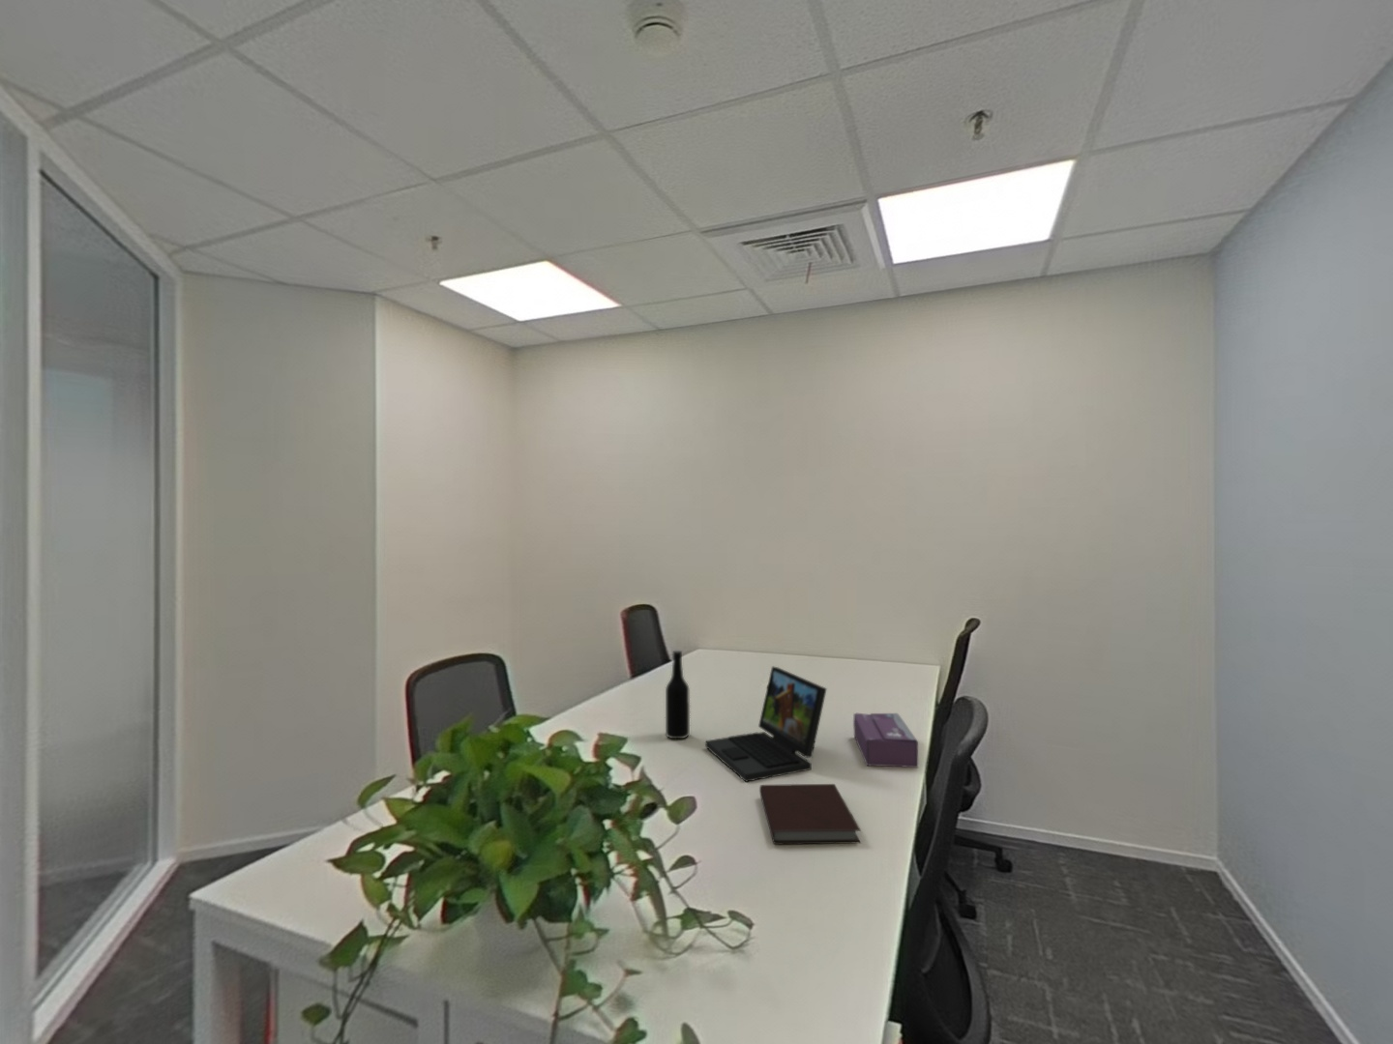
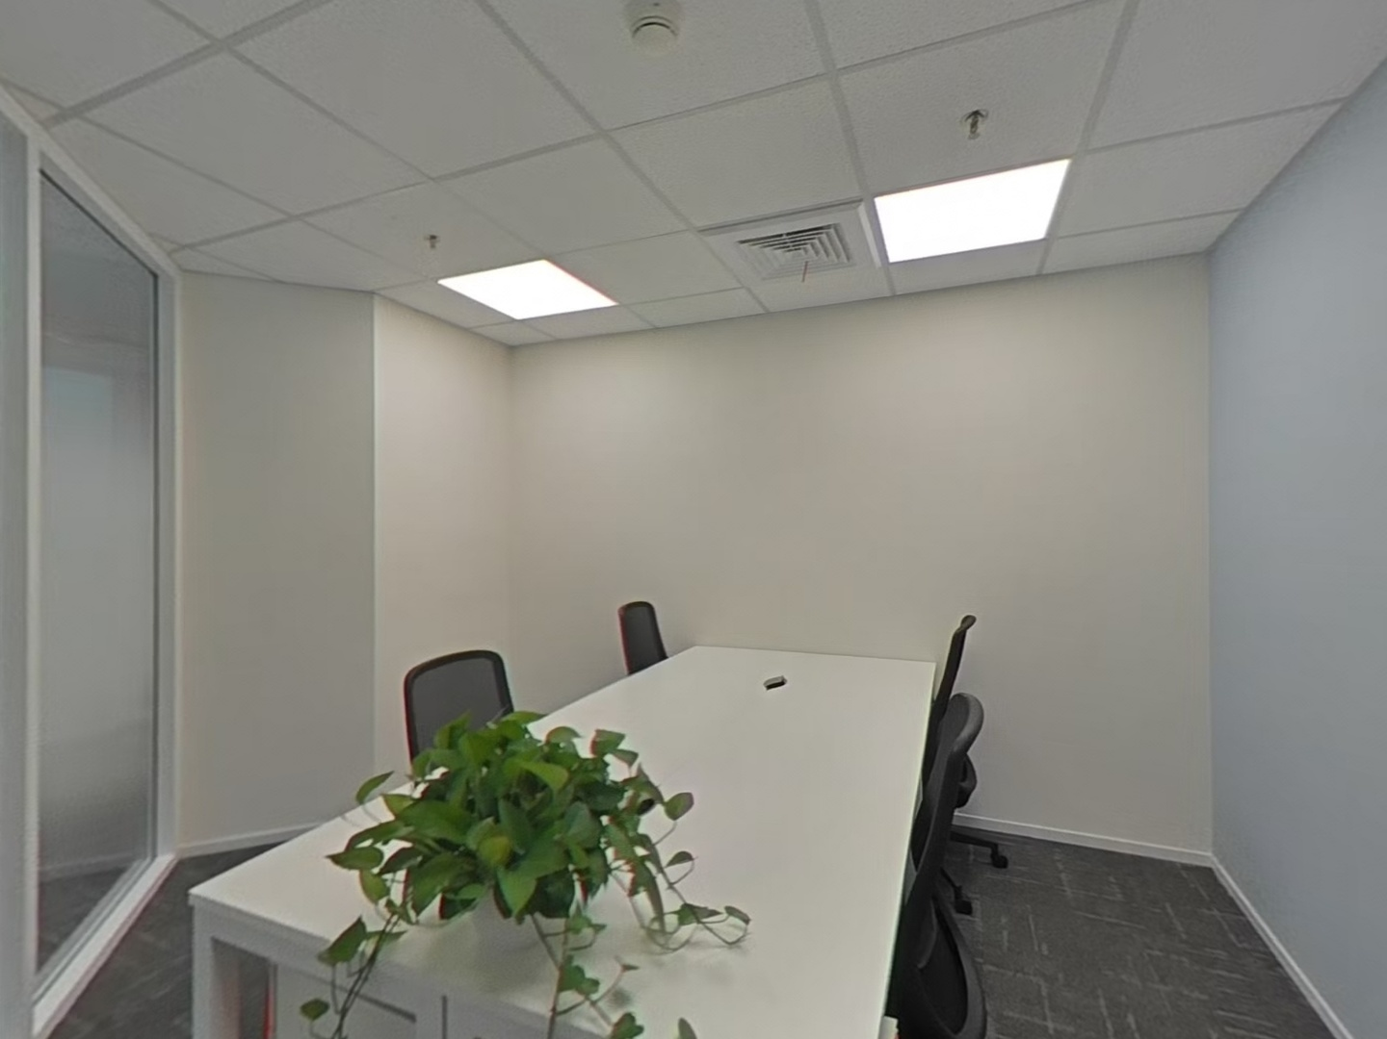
- notebook [758,783,862,844]
- tissue box [852,713,919,769]
- bottle [665,649,691,739]
- laptop [704,665,828,783]
